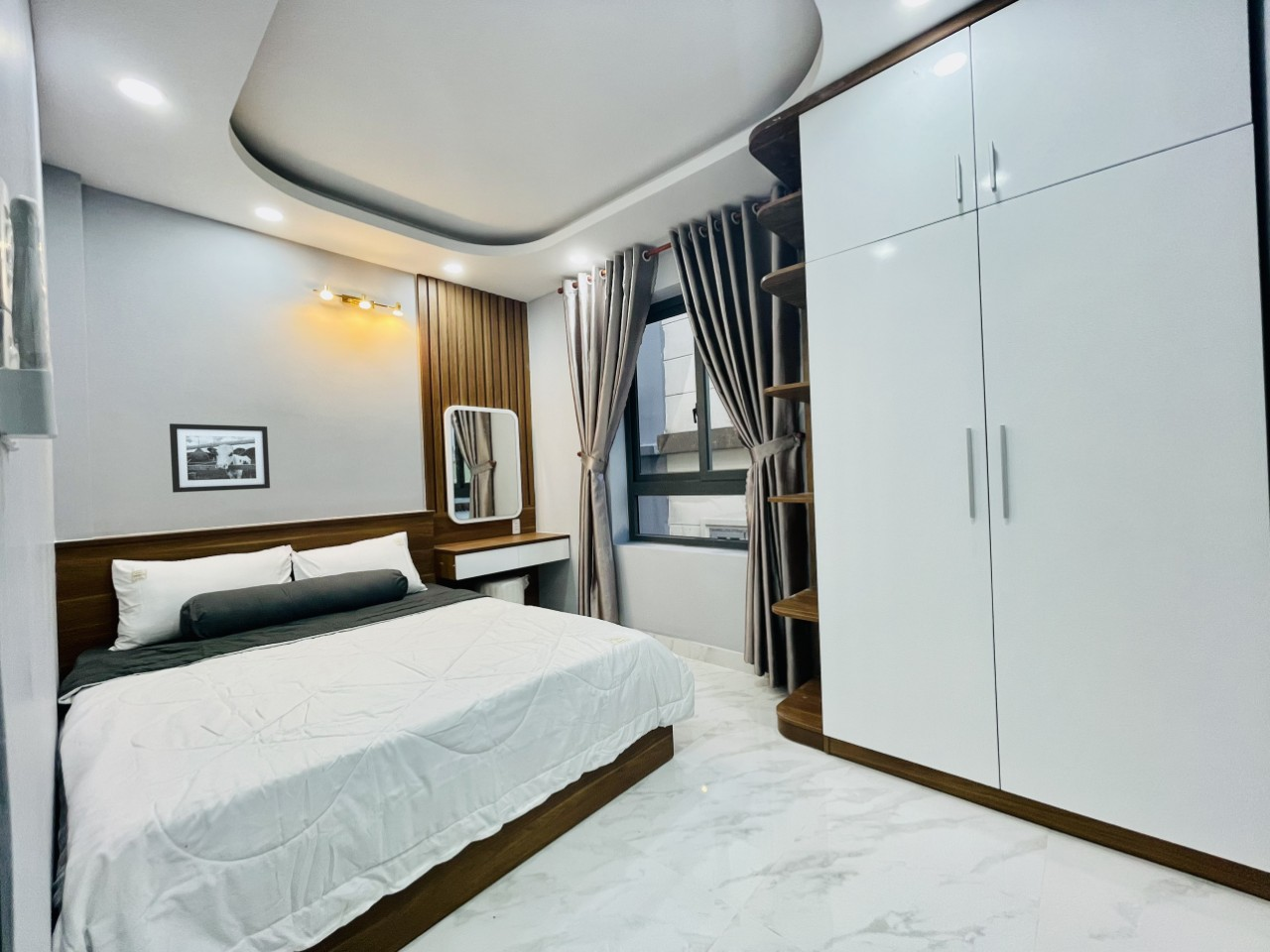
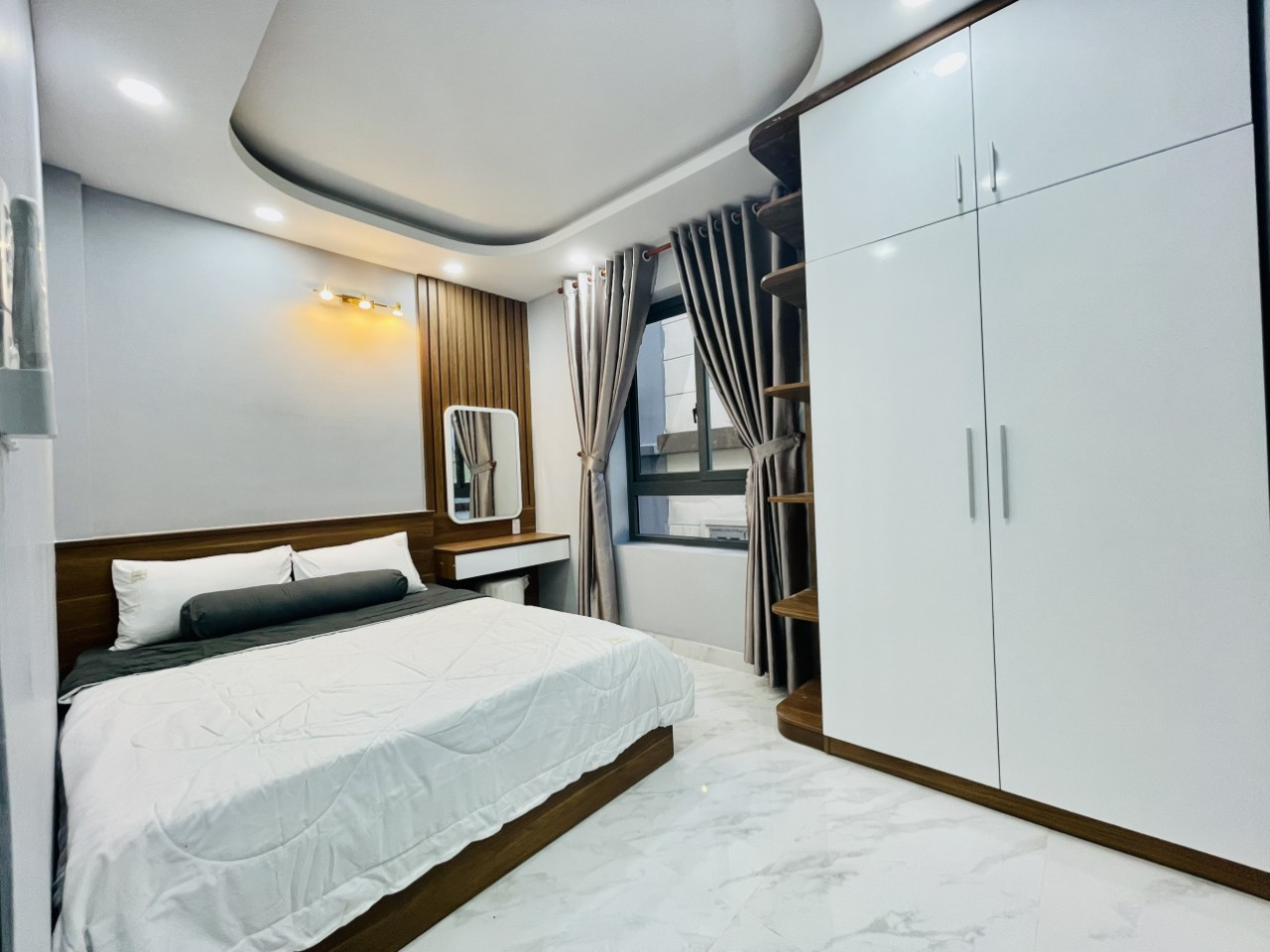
- picture frame [169,422,271,494]
